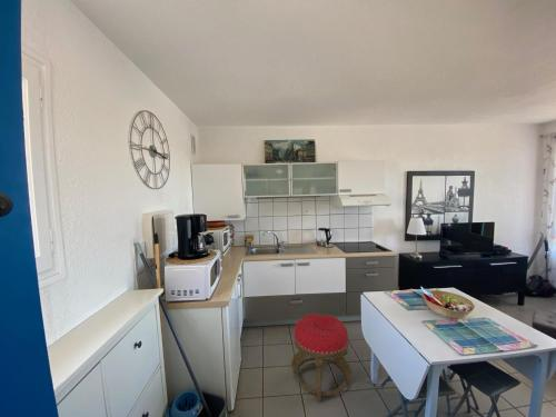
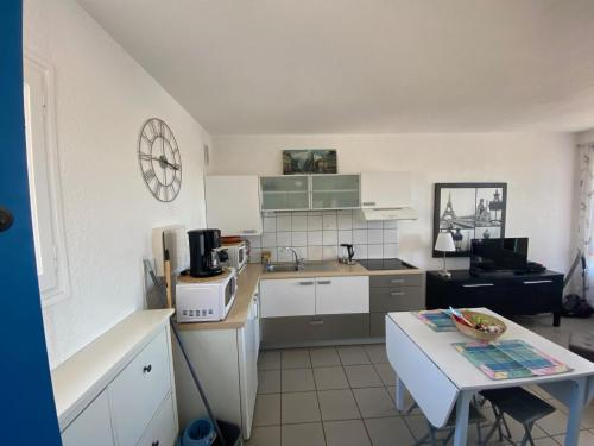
- stool [290,312,353,404]
